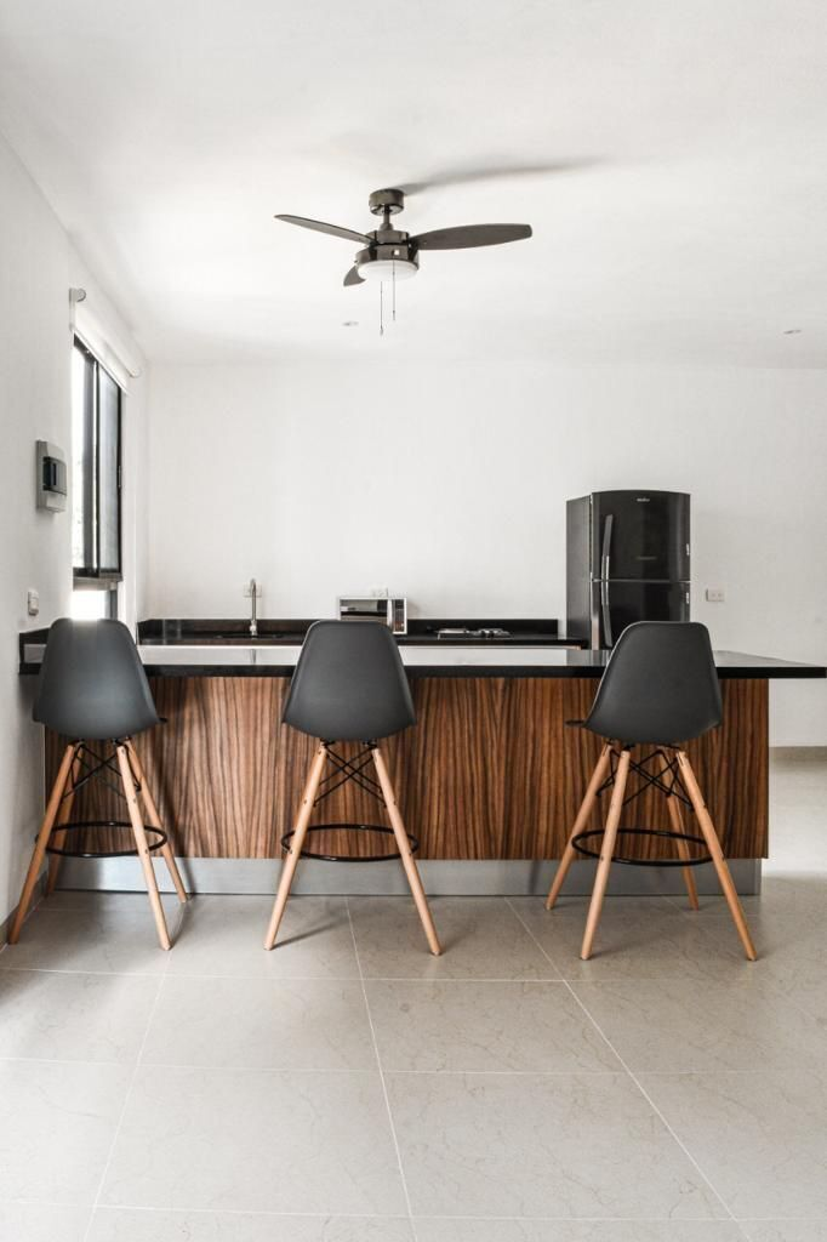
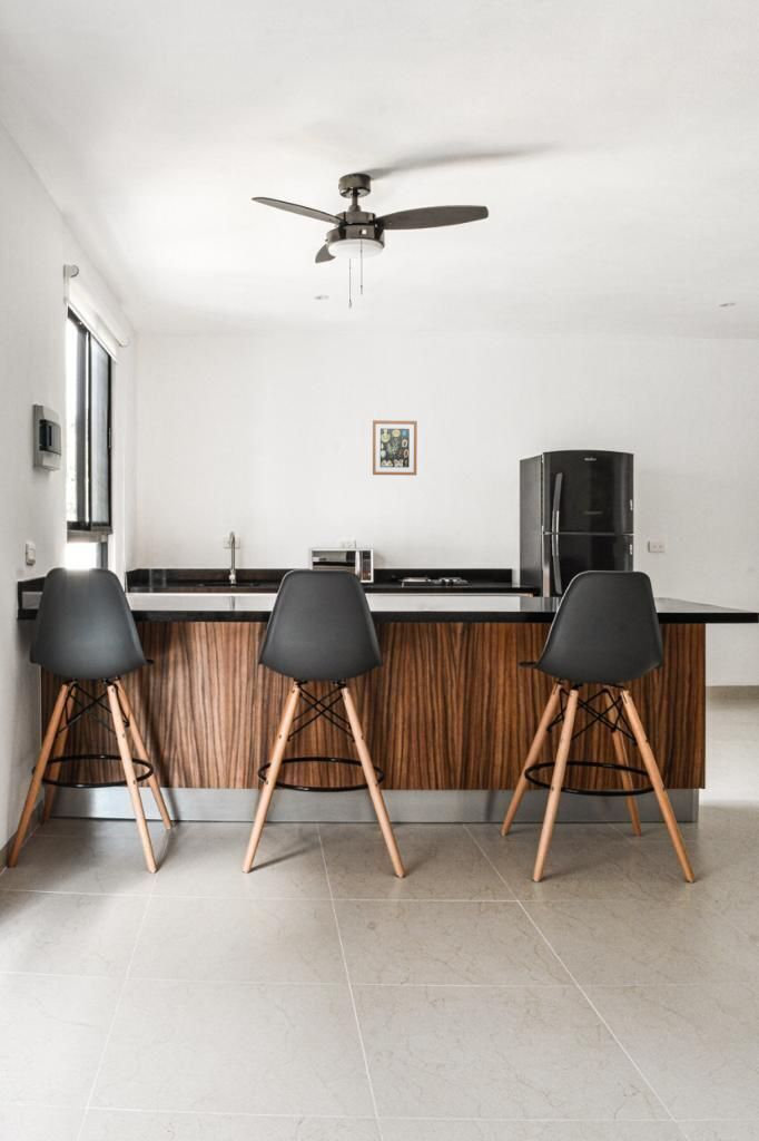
+ wall art [372,419,418,477]
